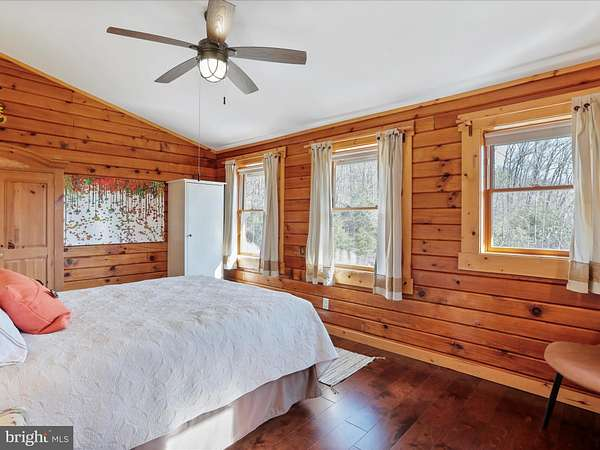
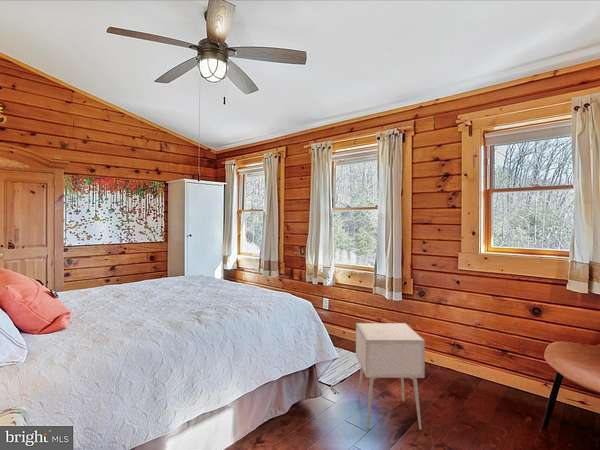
+ nightstand [355,322,426,431]
